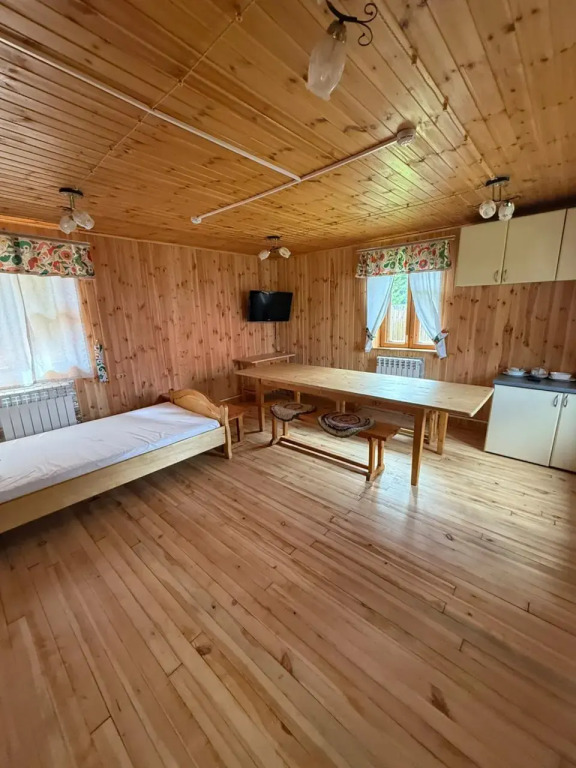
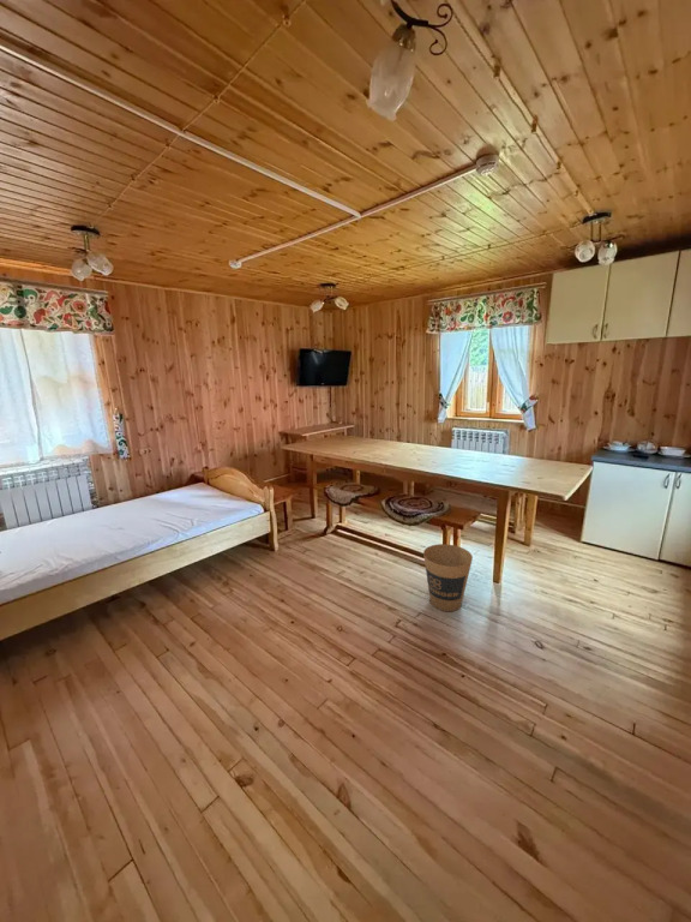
+ trash can [422,543,474,612]
